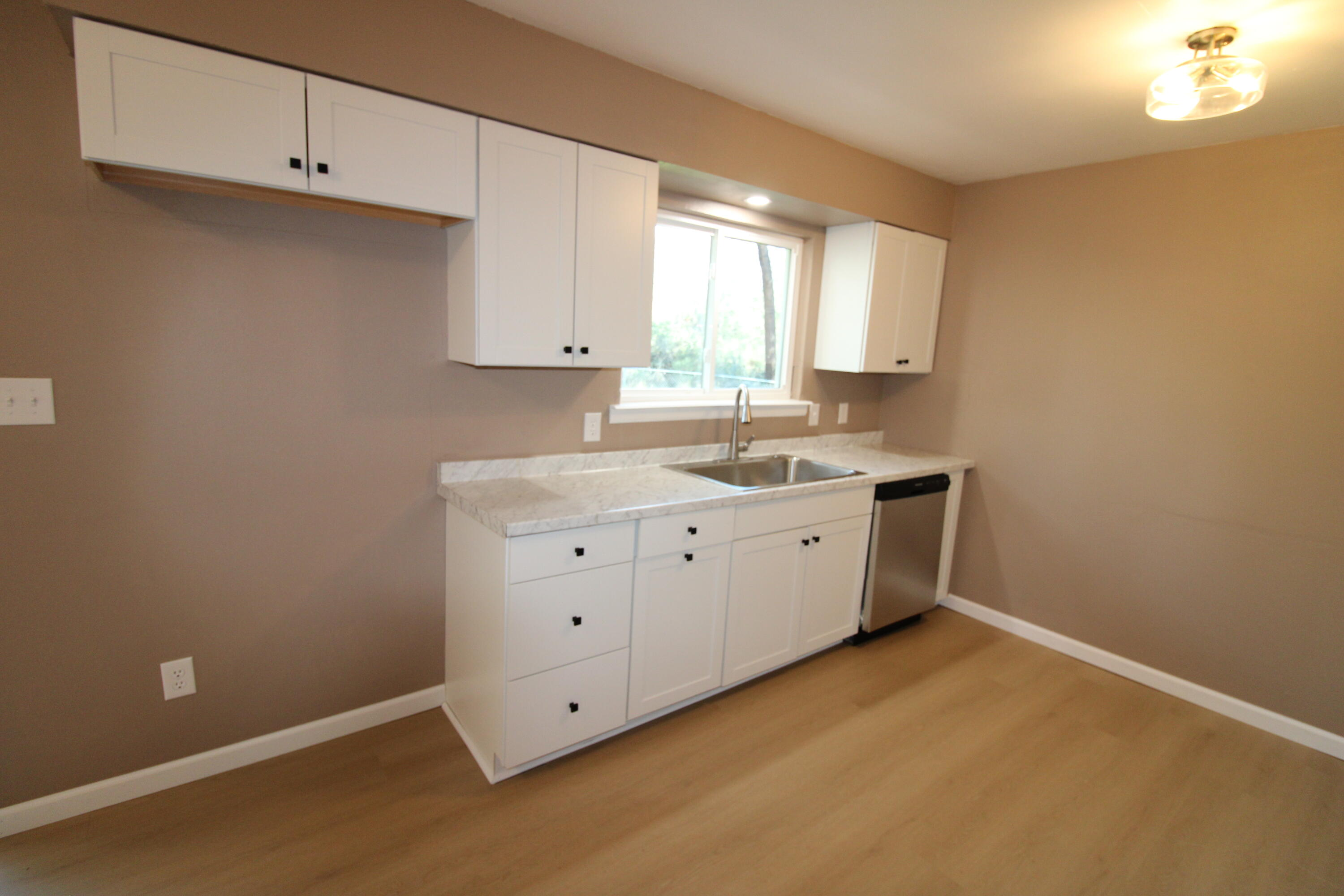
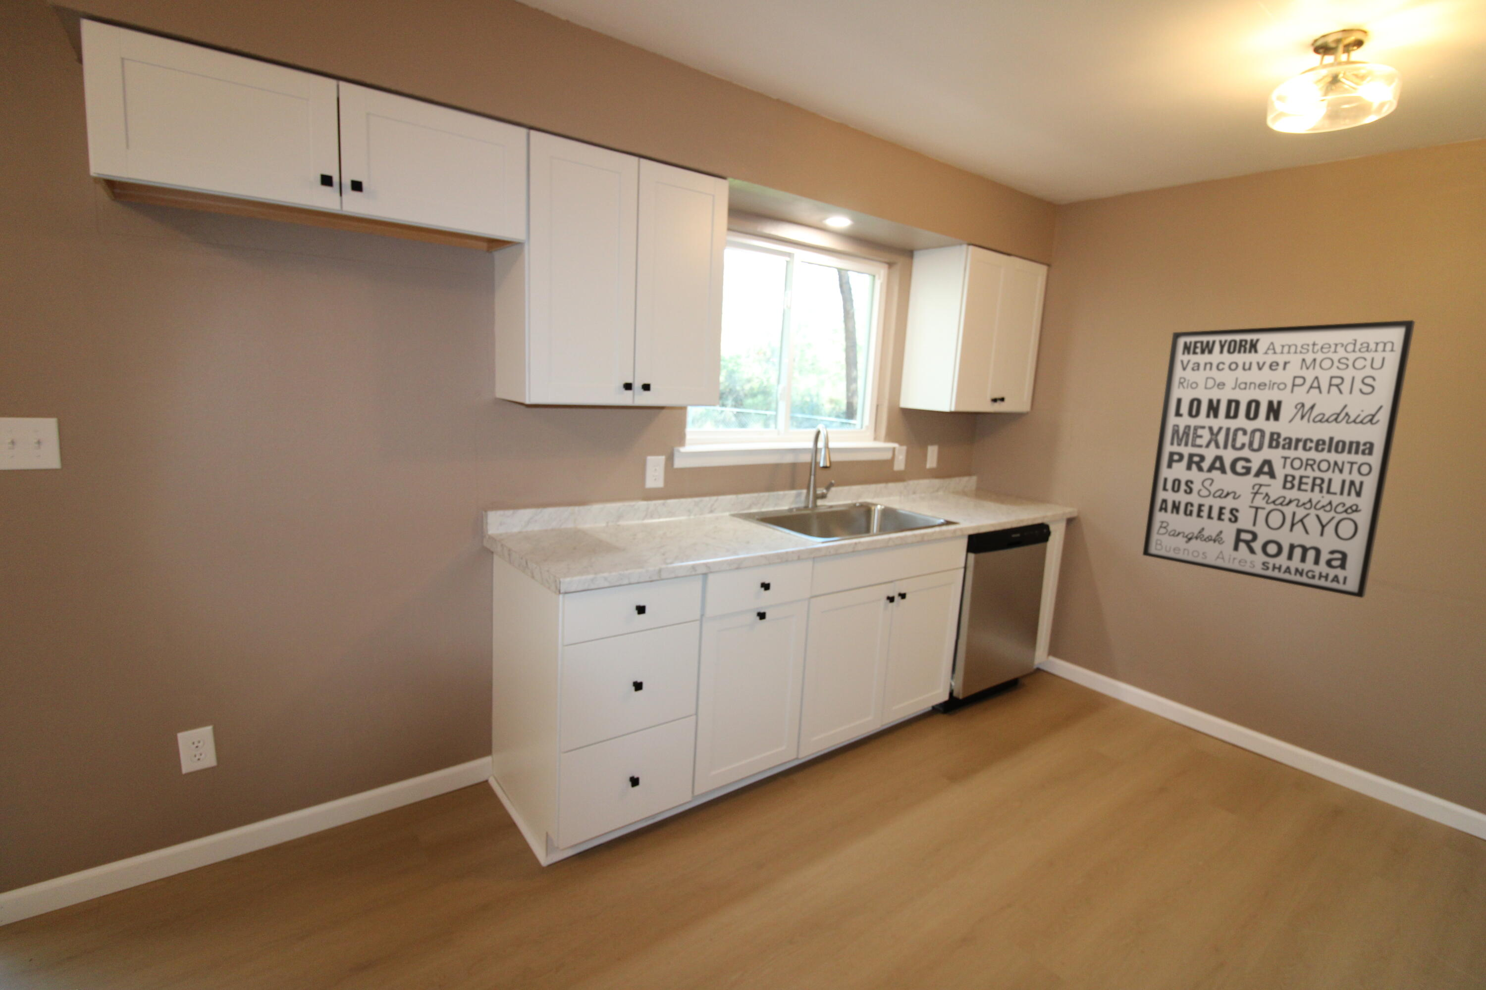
+ wall art [1142,319,1415,599]
